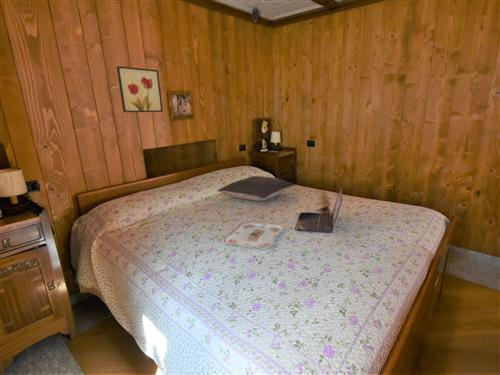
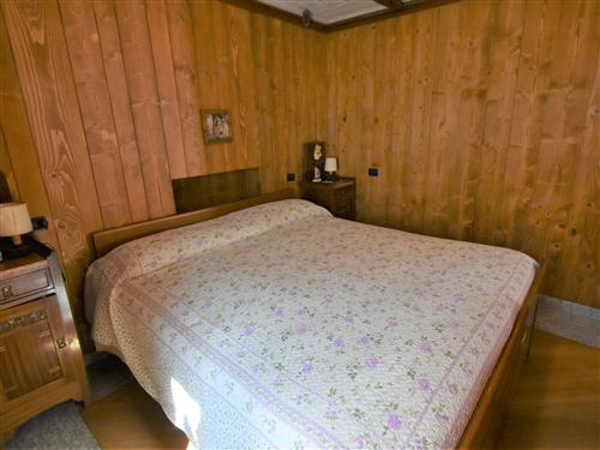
- pillow [217,175,296,202]
- serving tray [224,221,285,249]
- laptop [295,186,343,234]
- wall art [116,65,164,113]
